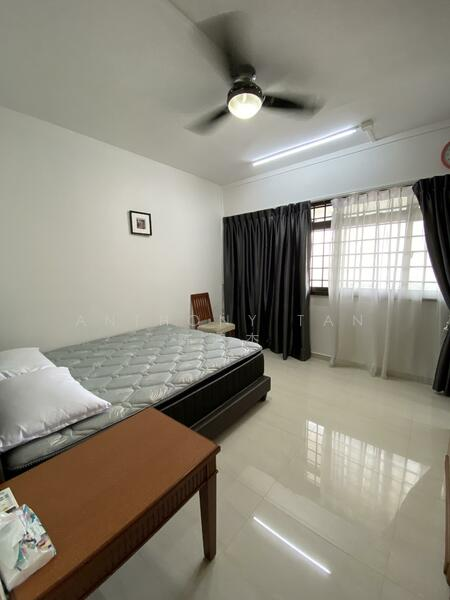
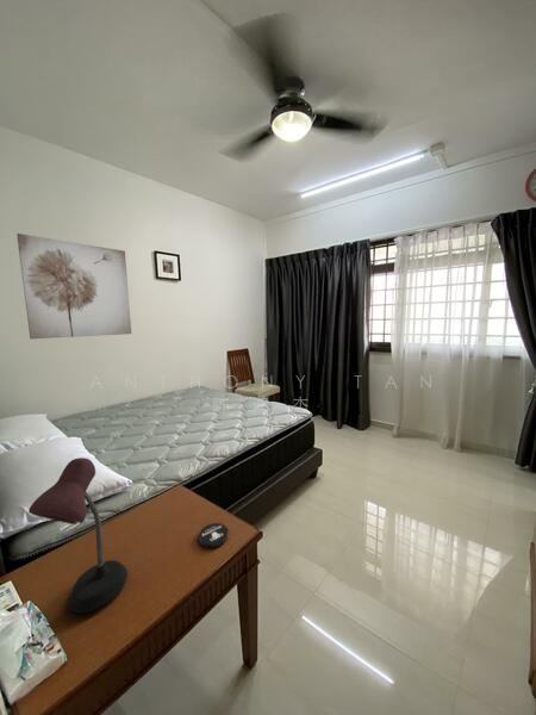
+ wall art [15,232,132,340]
+ desk lamp [27,456,129,614]
+ coaster [198,522,230,548]
